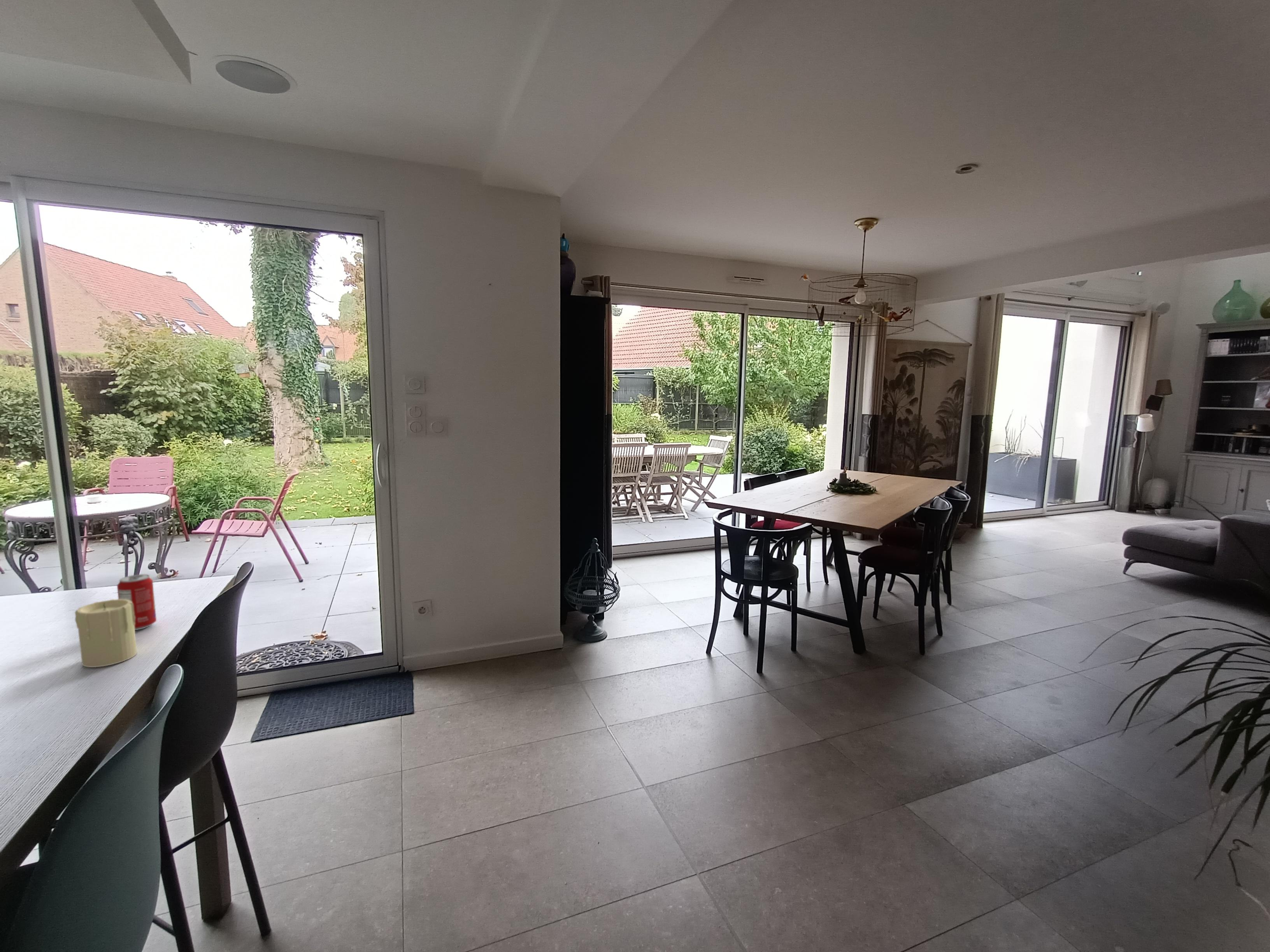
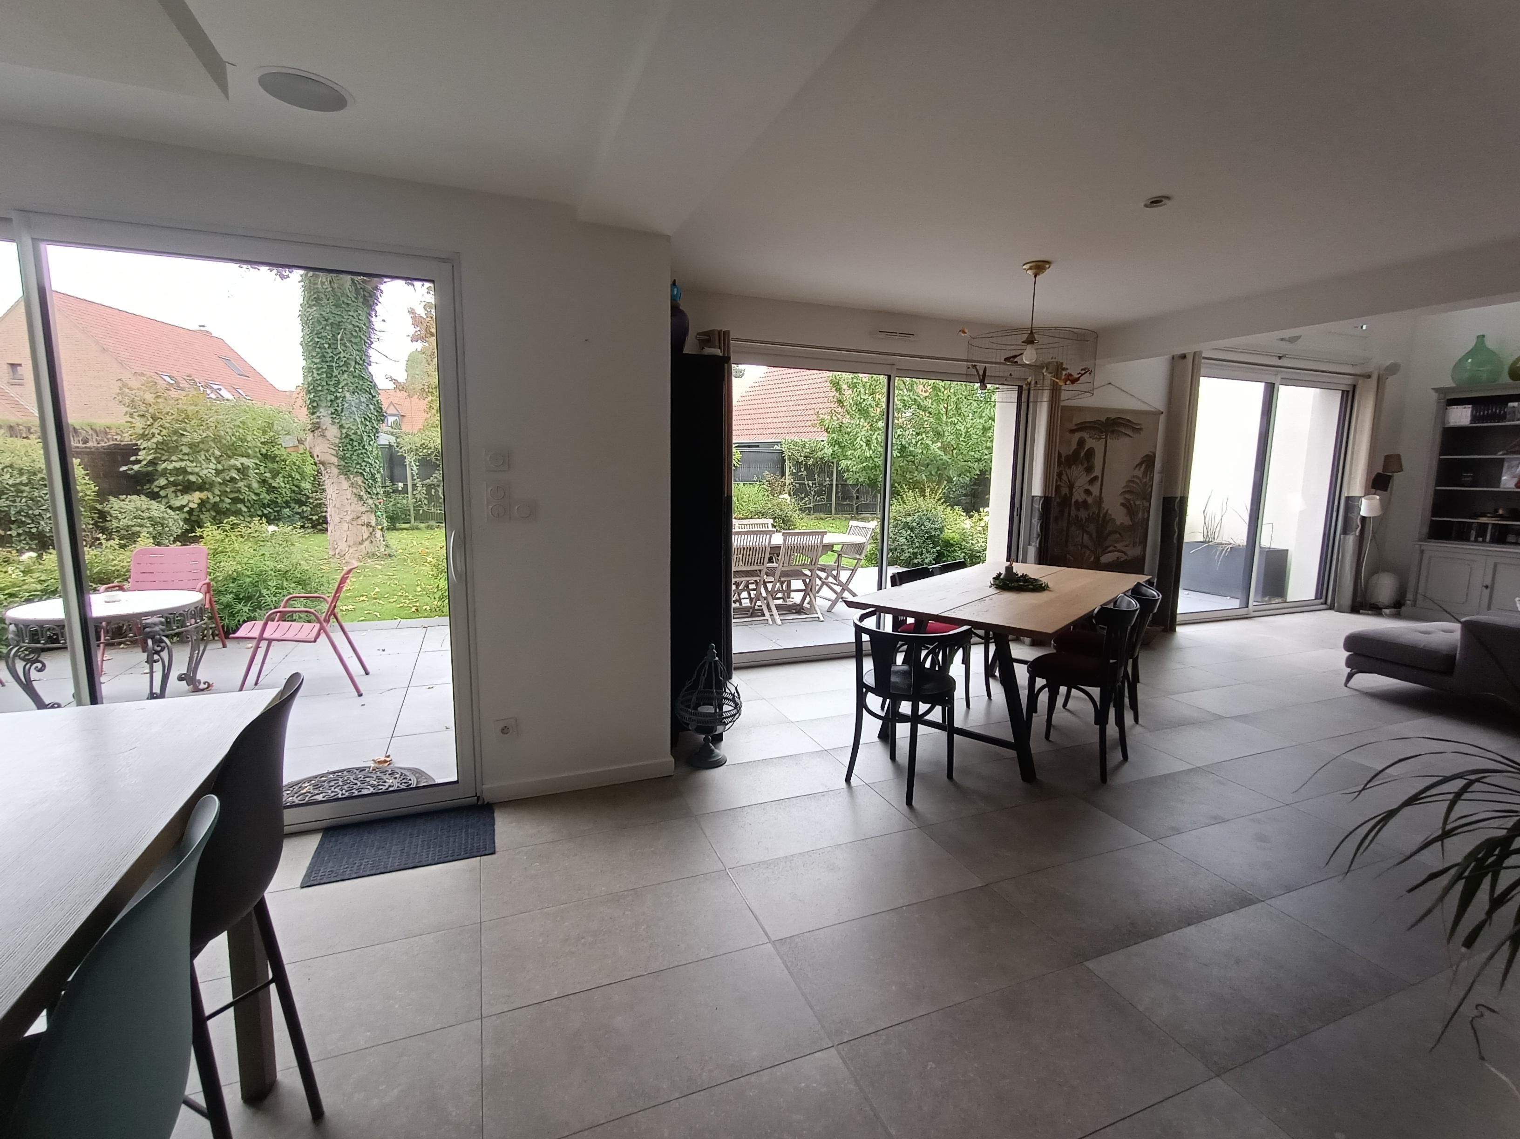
- candle [75,599,137,668]
- beverage can [117,574,157,630]
